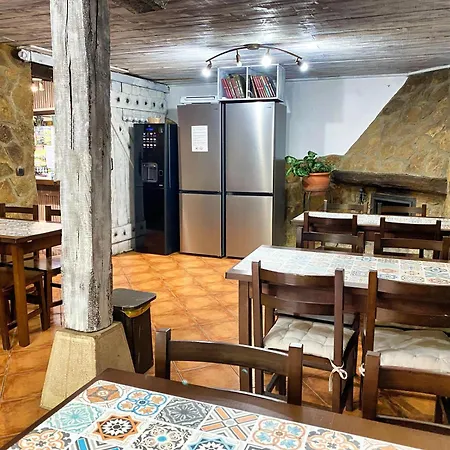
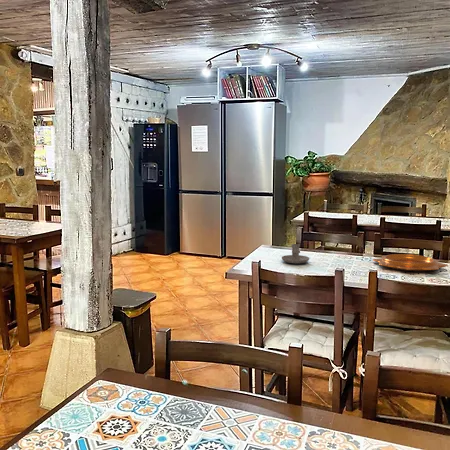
+ decorative bowl [372,253,449,272]
+ candle holder [281,243,310,264]
